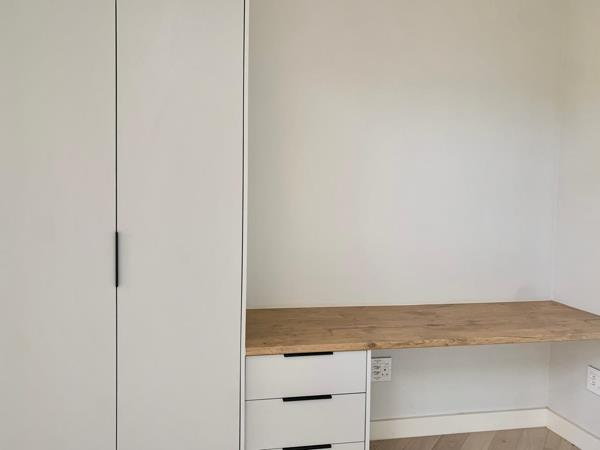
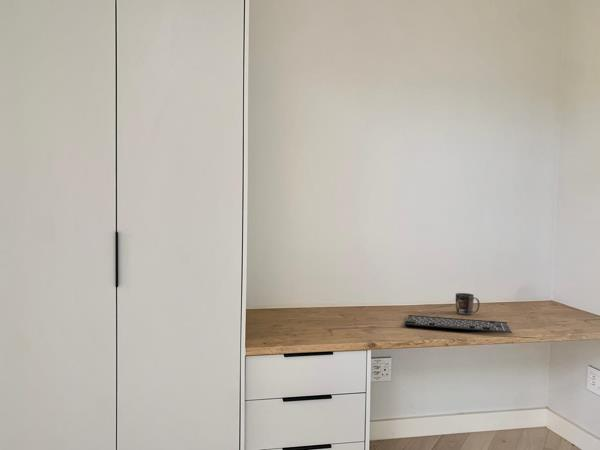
+ mug [455,292,481,315]
+ keyboard [404,314,513,334]
